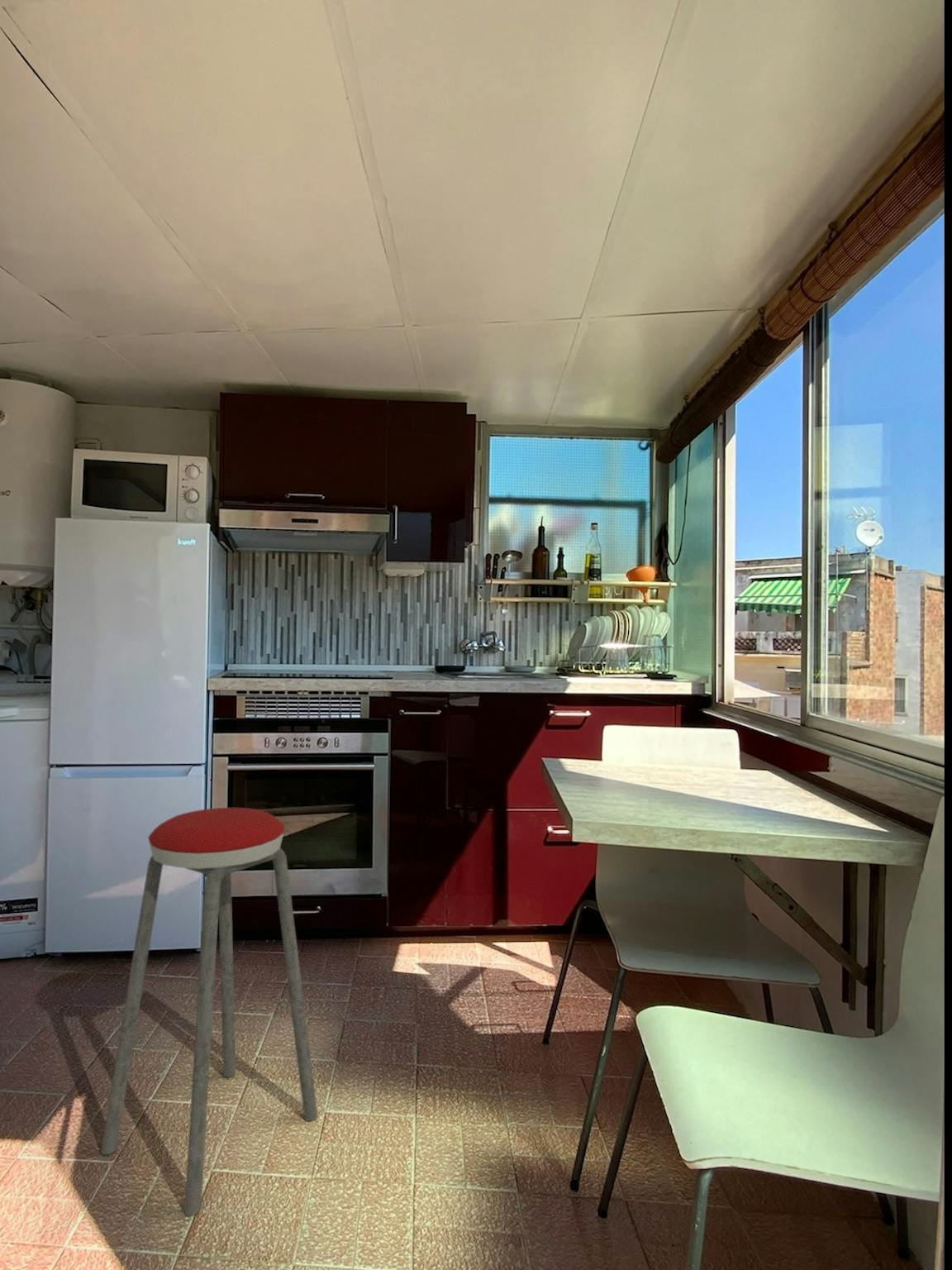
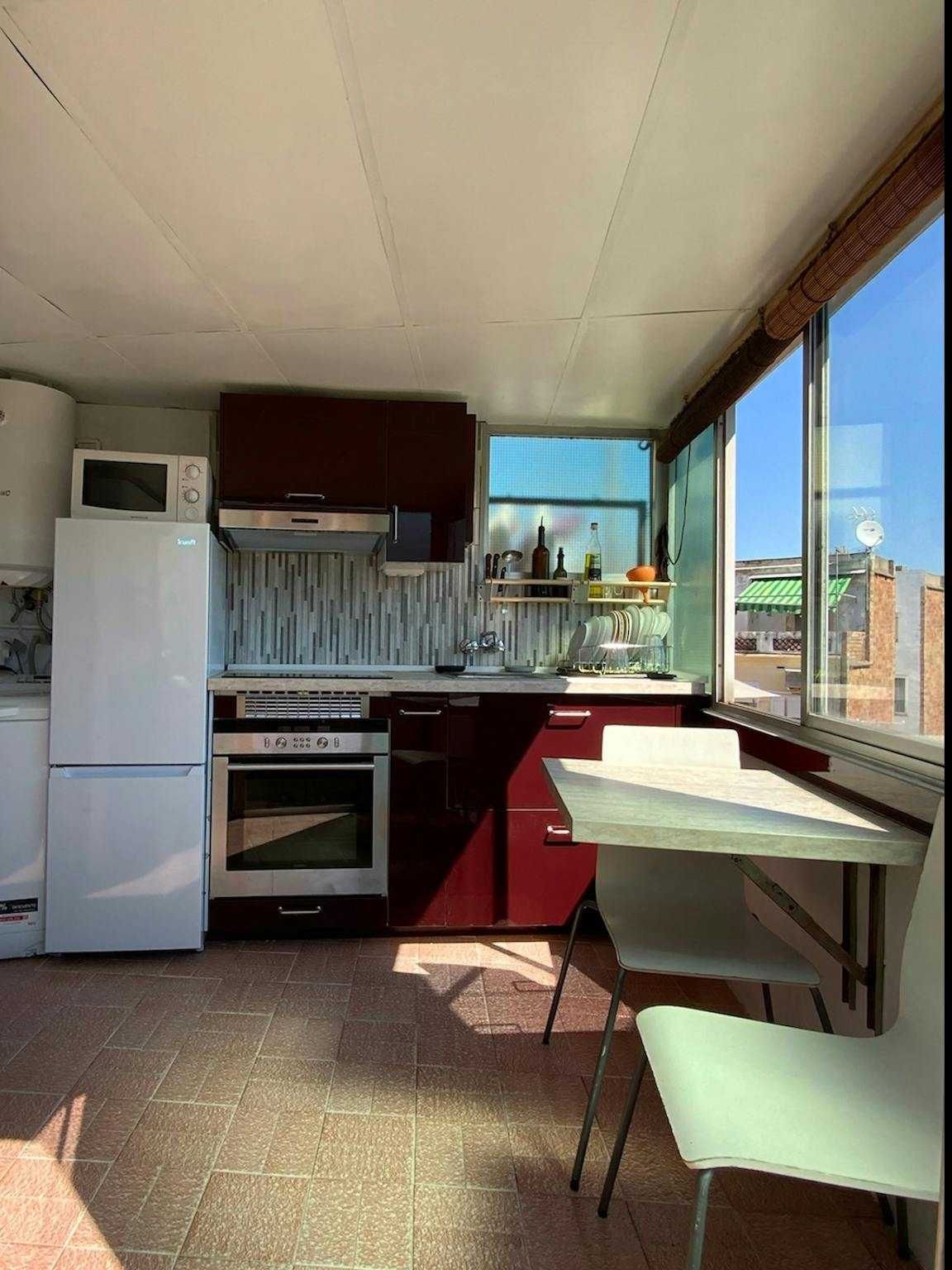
- music stool [100,807,318,1216]
